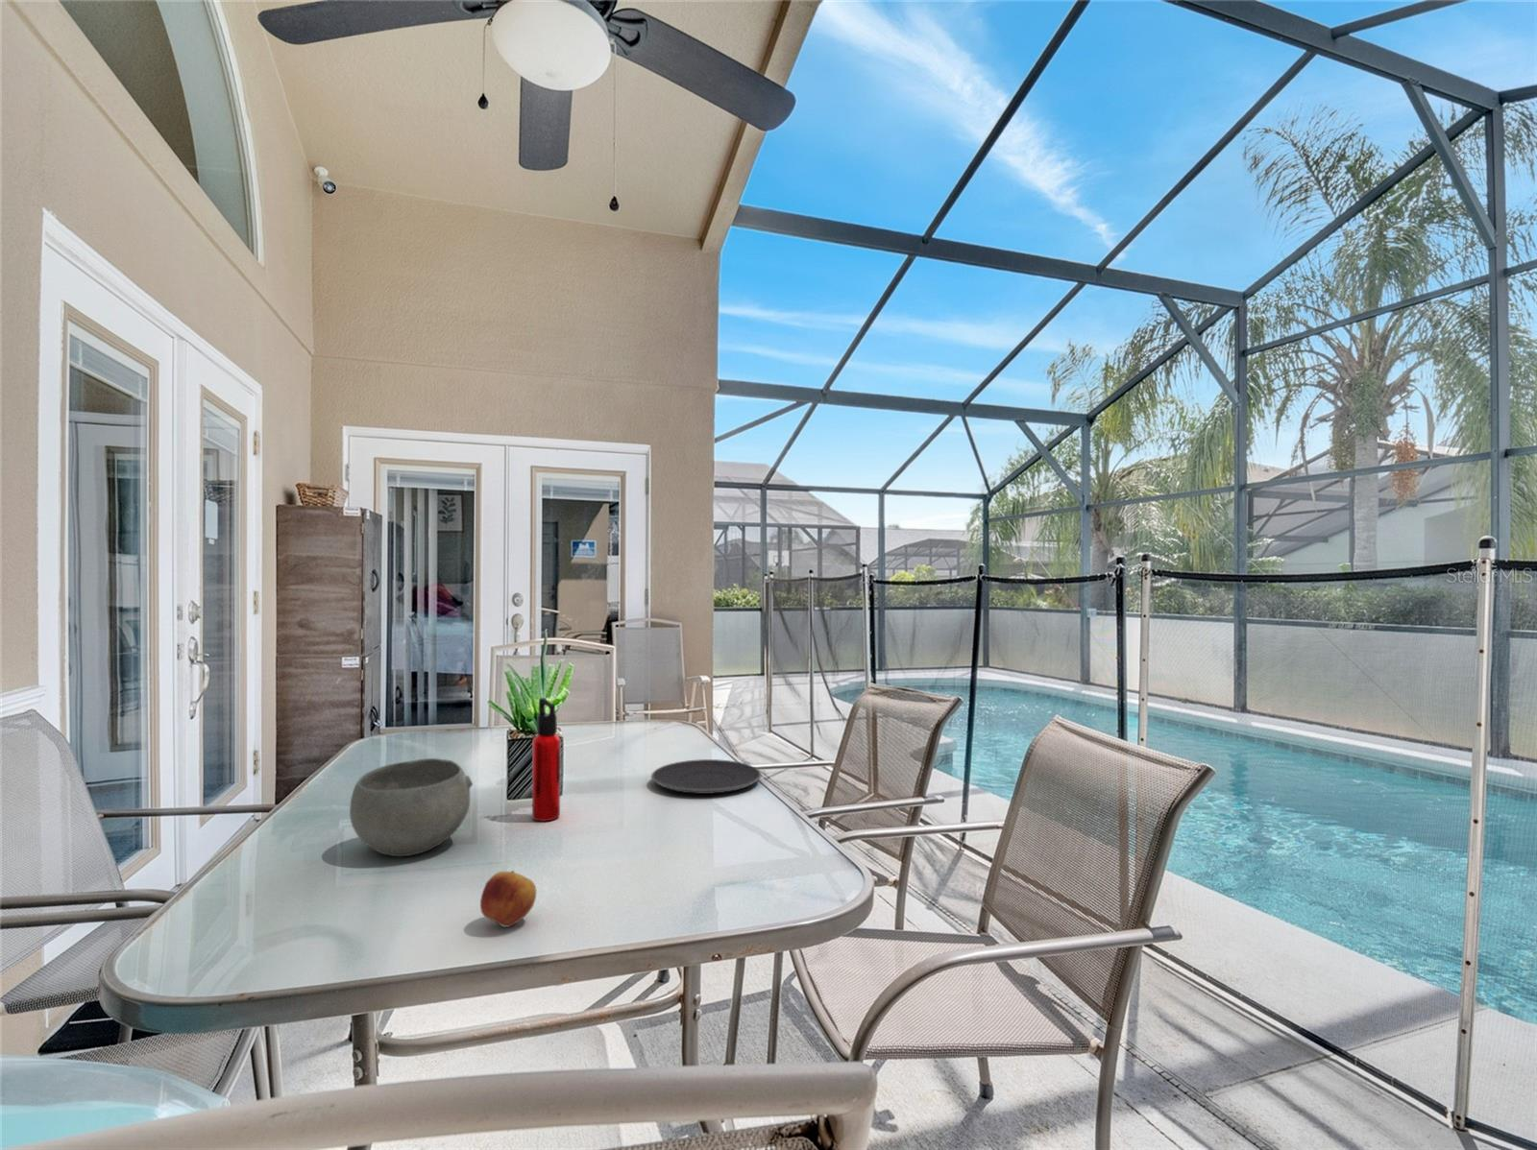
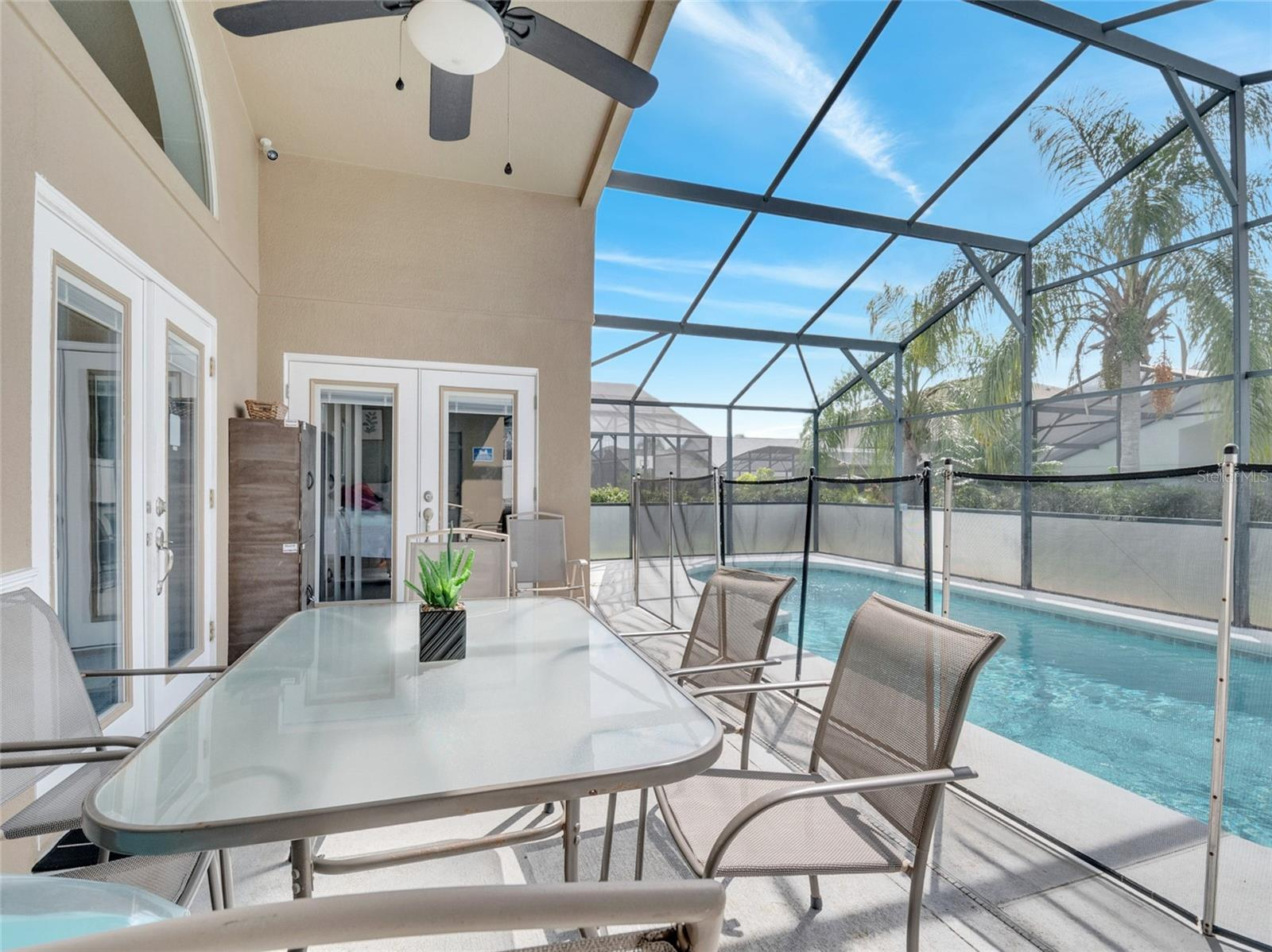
- bowl [349,757,474,858]
- water bottle [532,697,561,823]
- apple [480,870,536,928]
- plate [650,759,762,795]
